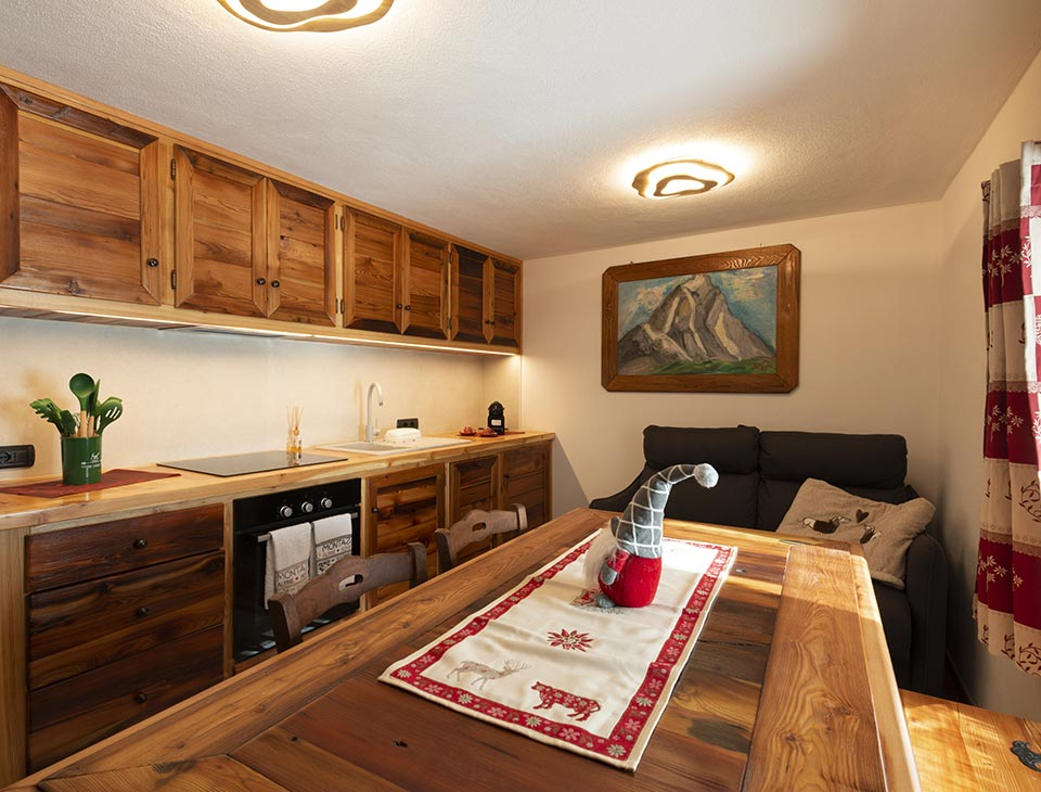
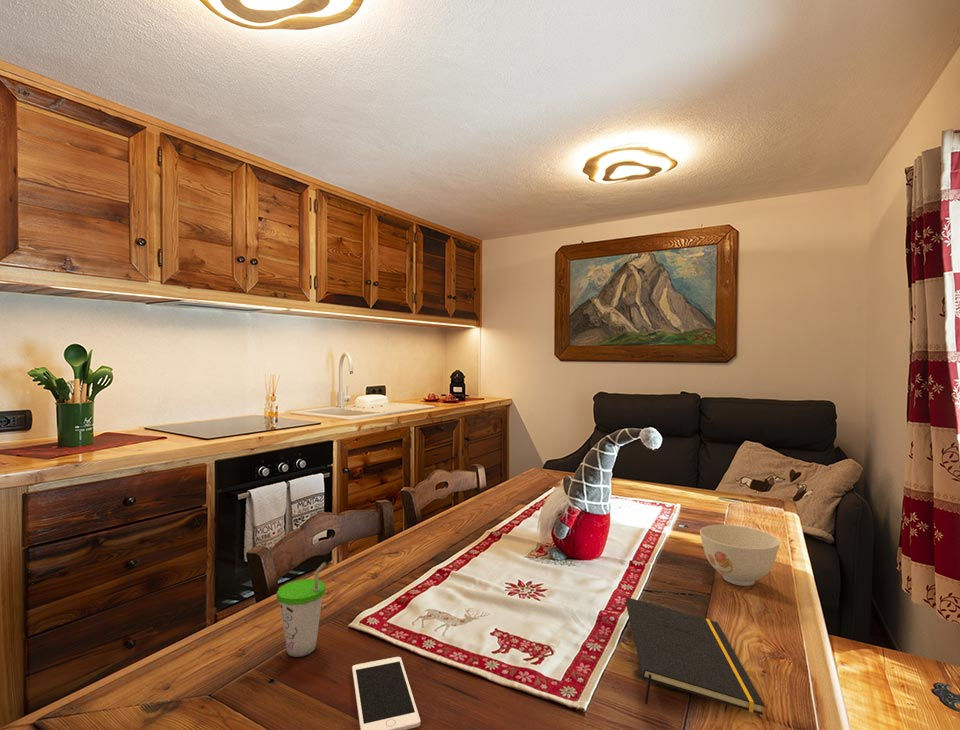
+ cell phone [351,656,421,730]
+ cup [276,561,327,658]
+ notepad [625,597,766,716]
+ bowl [699,524,781,587]
